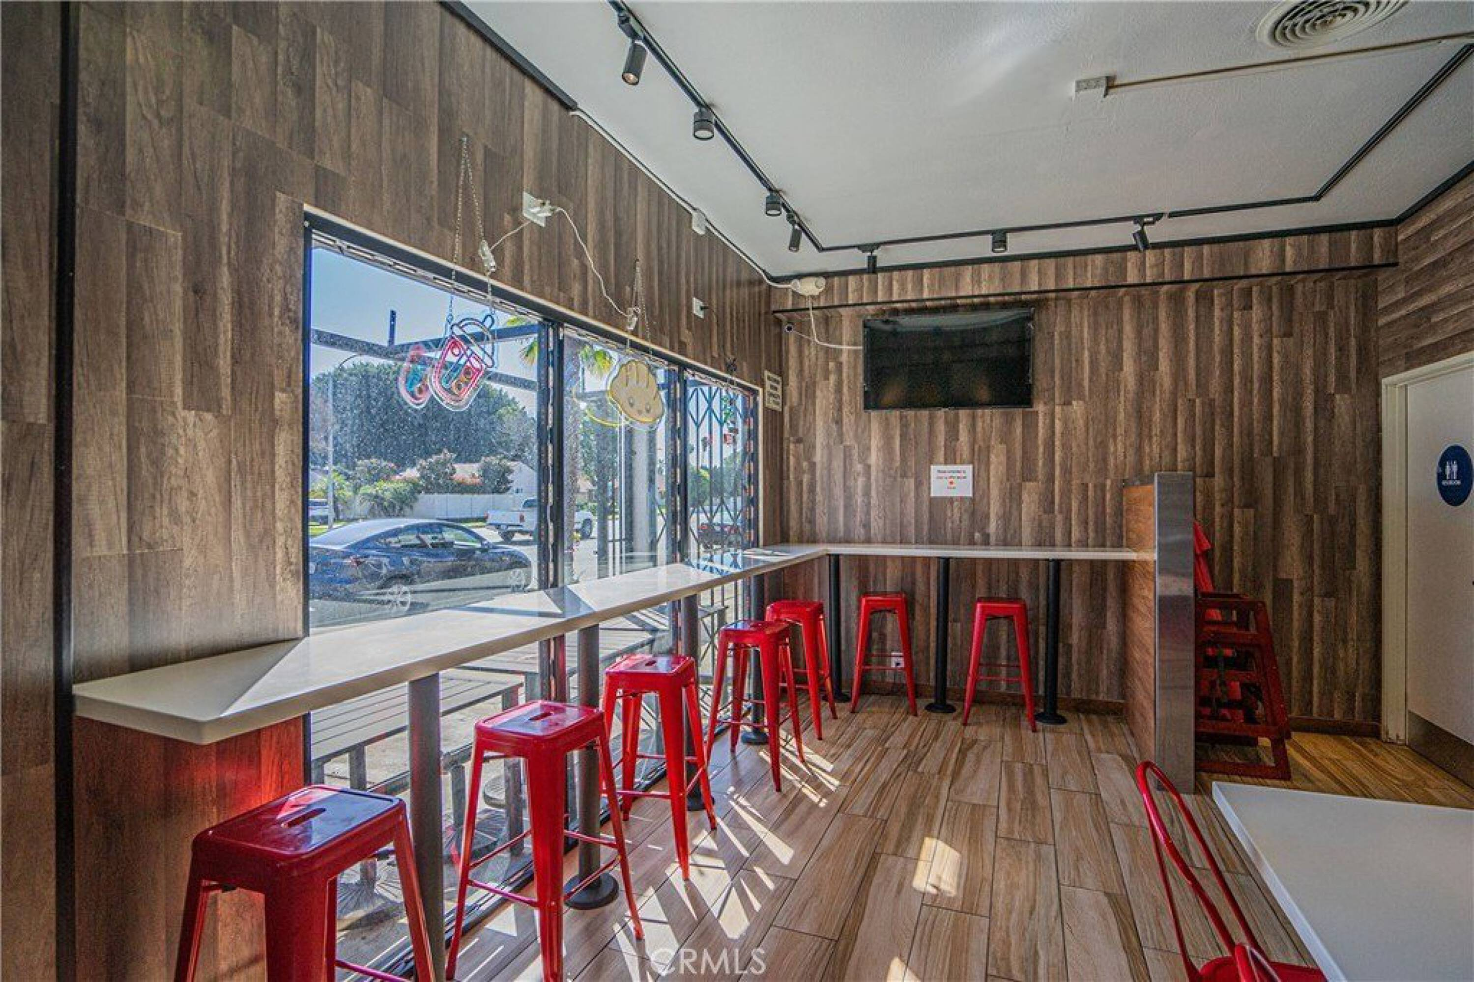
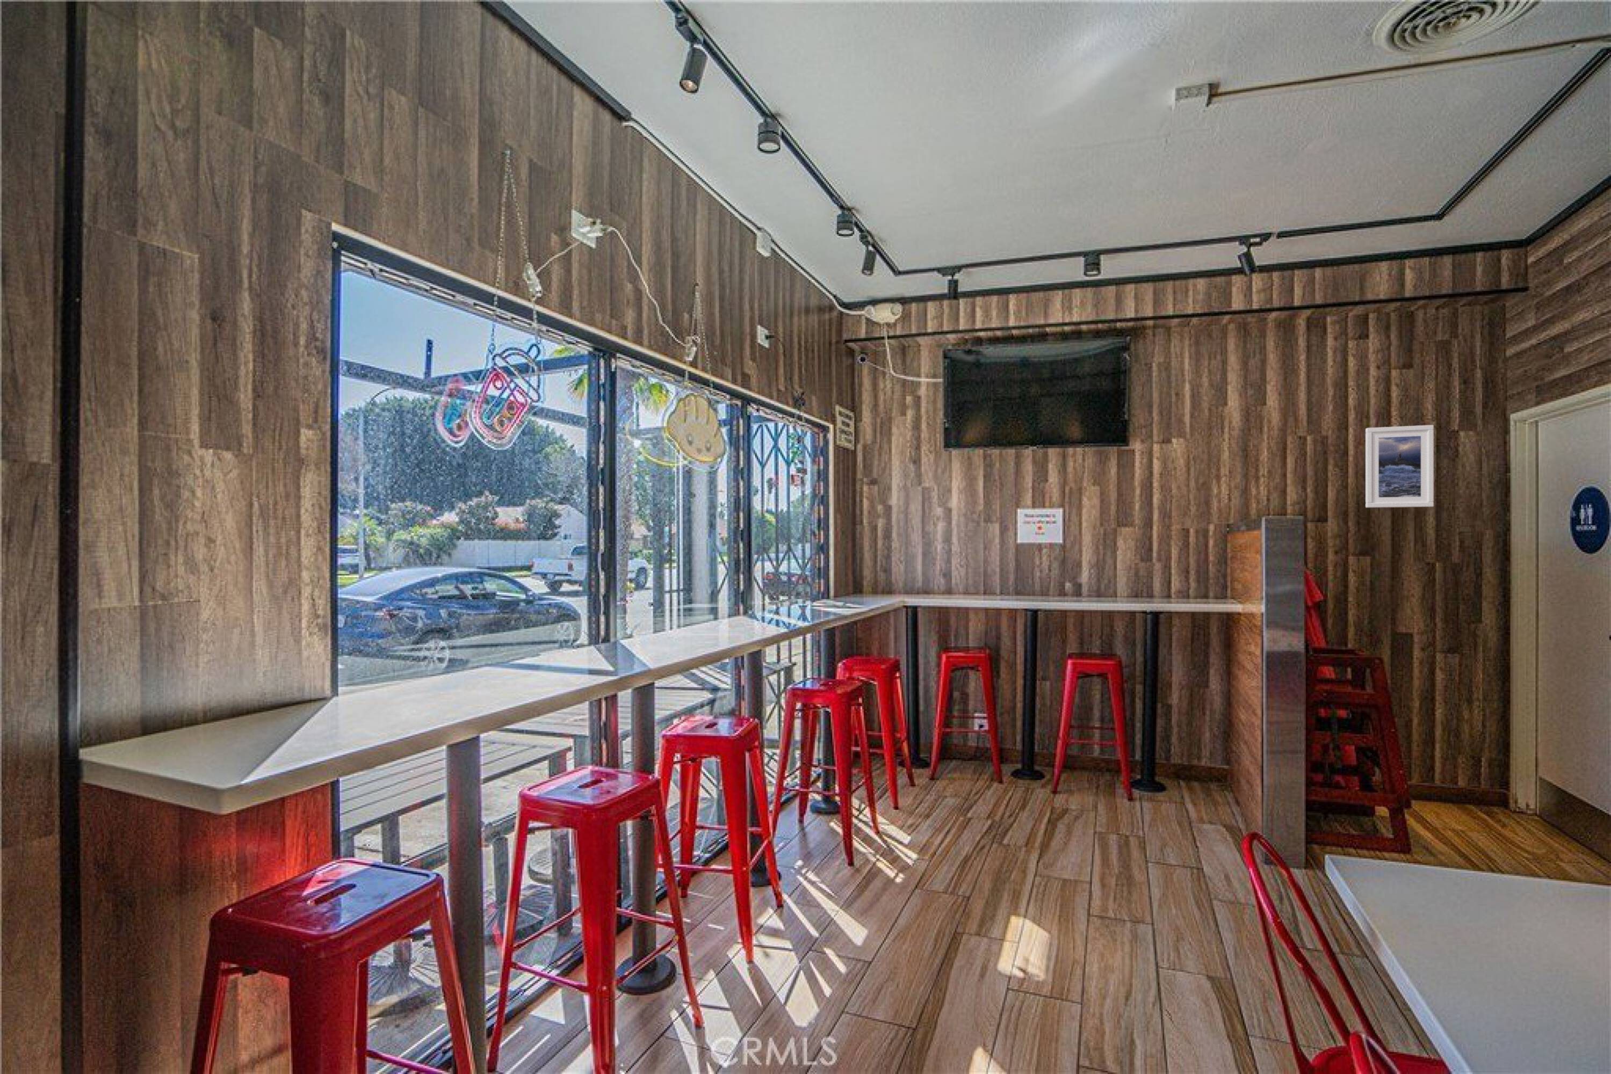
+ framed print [1365,424,1435,508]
